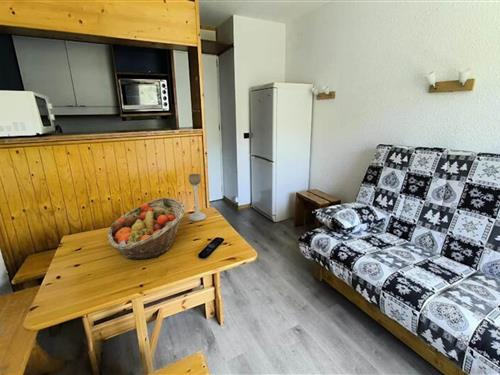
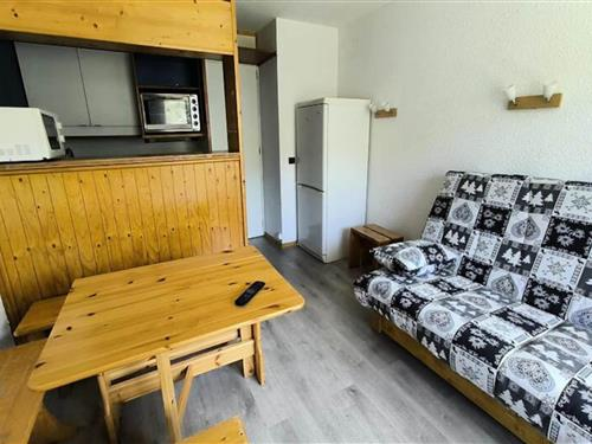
- fruit basket [107,196,187,260]
- candle holder [187,173,208,222]
